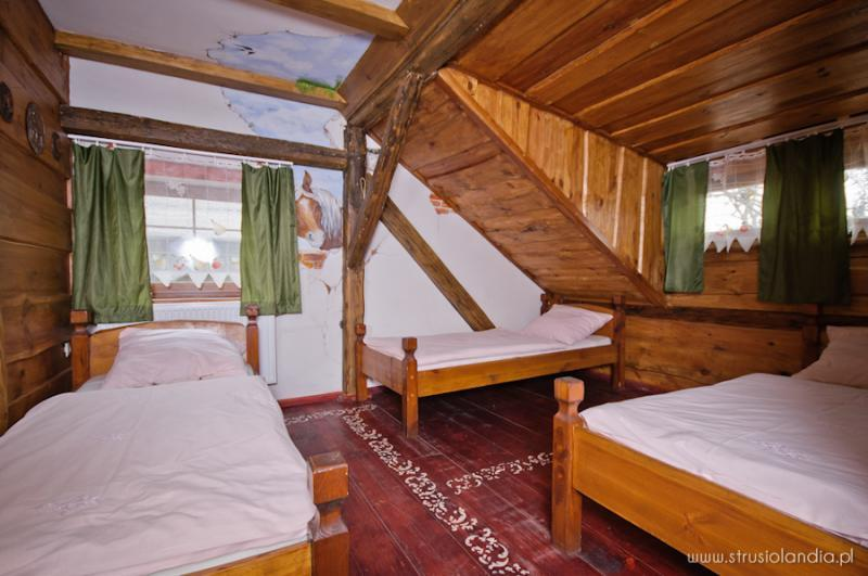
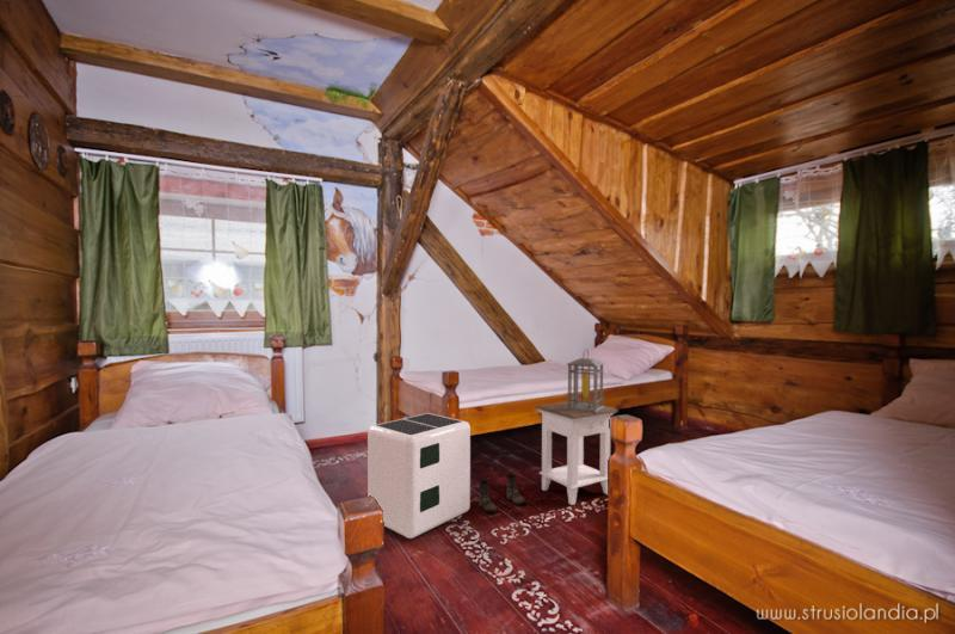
+ lantern [566,347,605,413]
+ boots [478,473,526,513]
+ nightstand [534,399,620,506]
+ air purifier [366,412,472,540]
